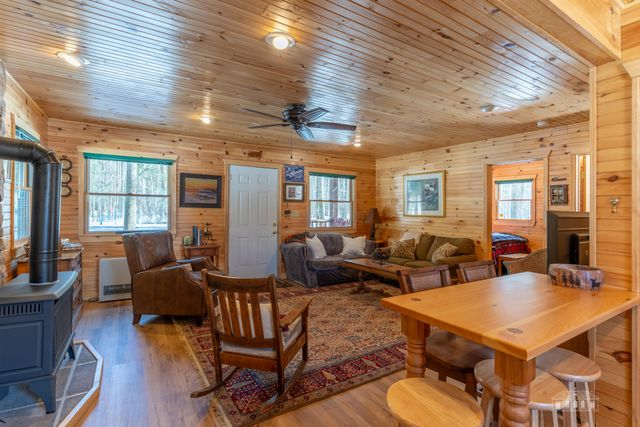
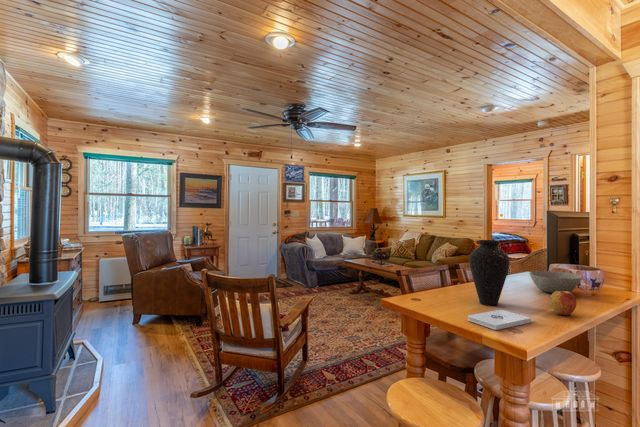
+ vase [468,239,511,306]
+ notepad [467,309,532,331]
+ bowl [529,270,583,294]
+ apple [549,290,577,316]
